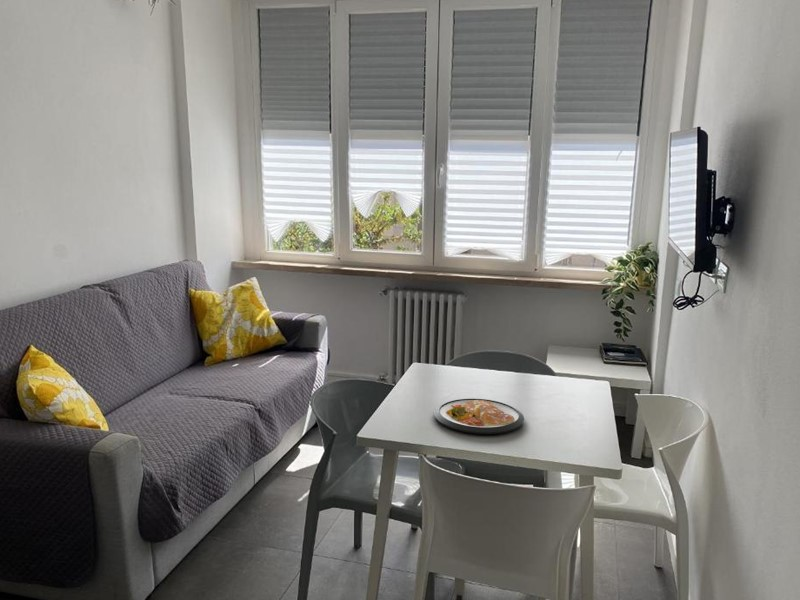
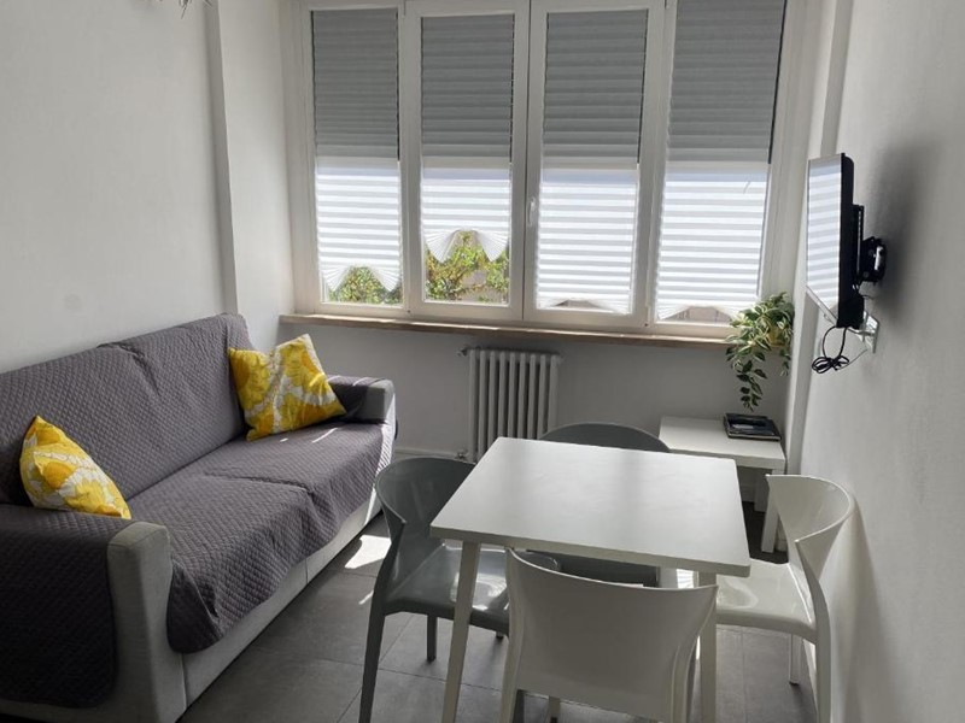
- dish [433,398,525,435]
